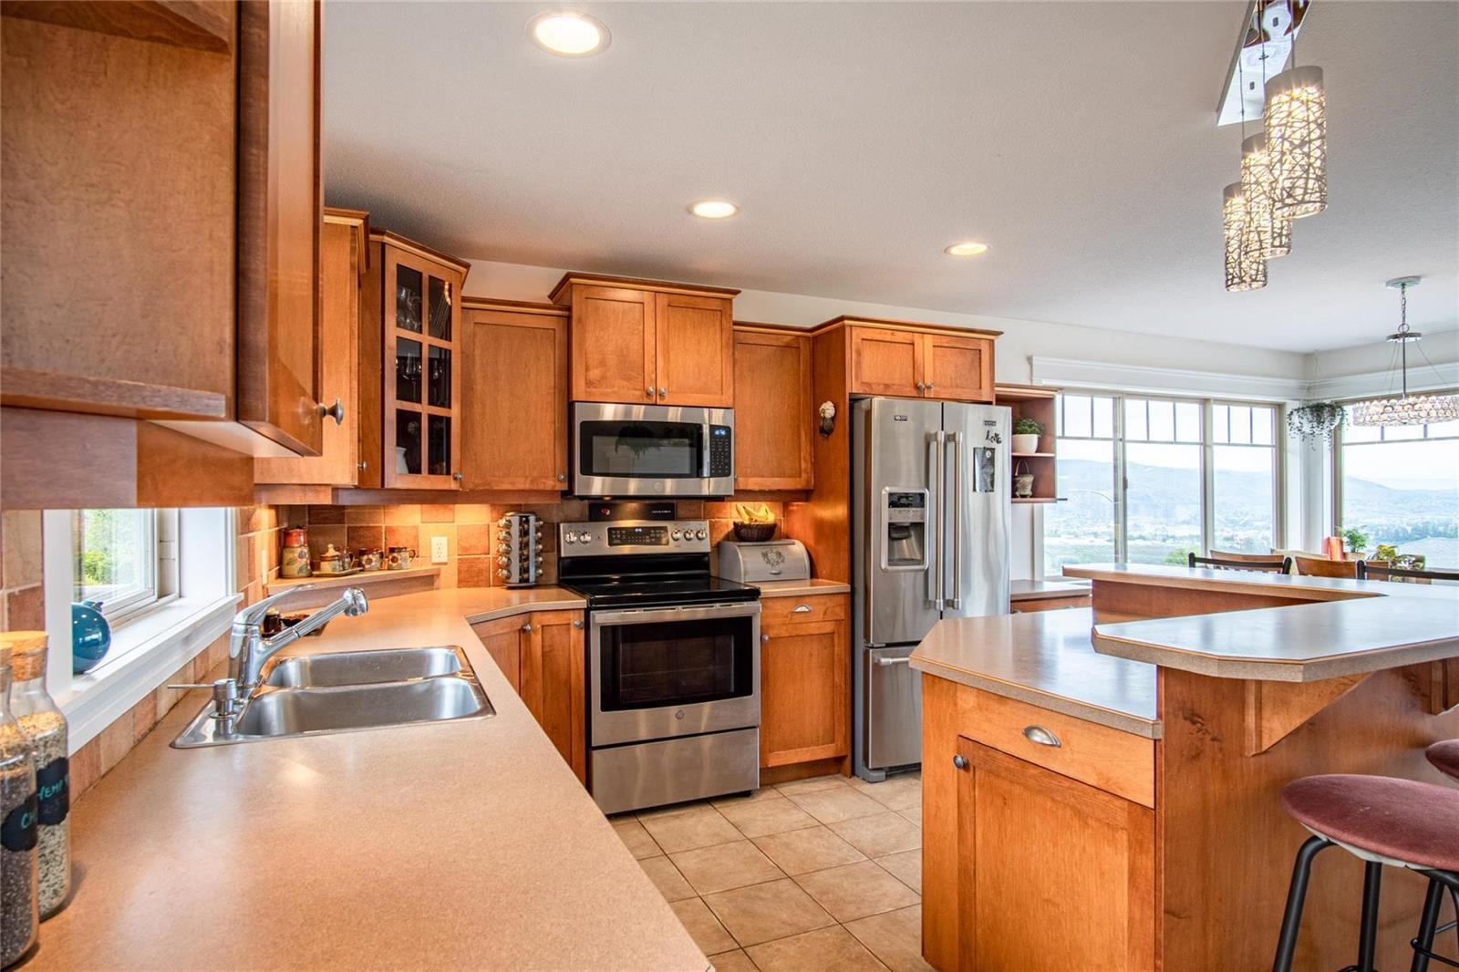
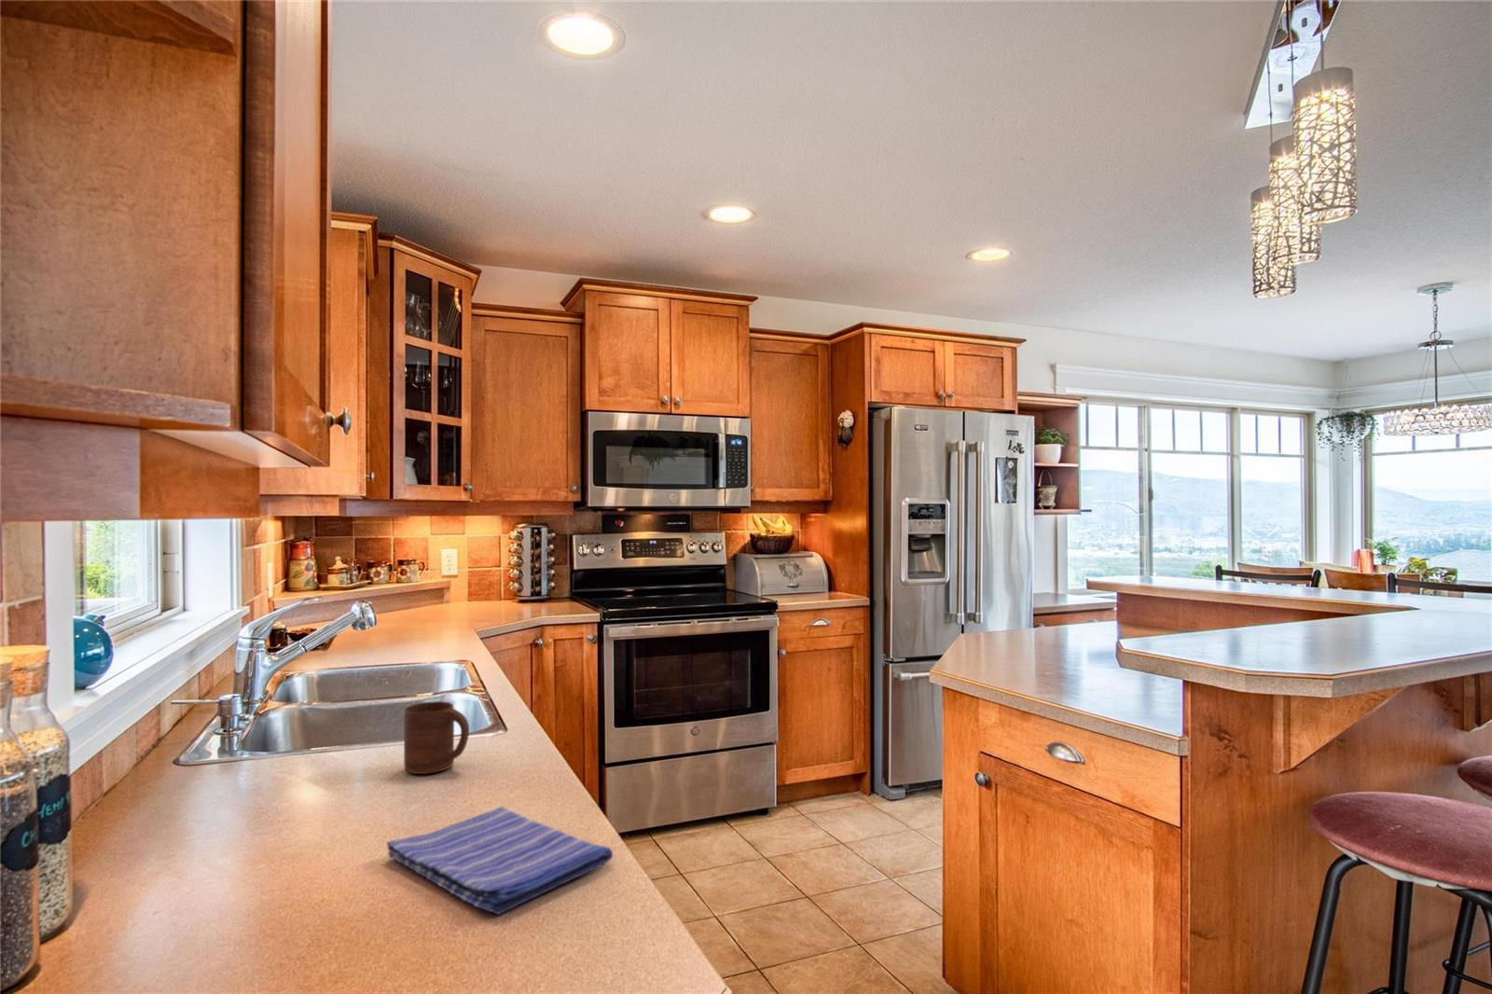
+ cup [403,700,470,774]
+ dish towel [386,805,613,915]
